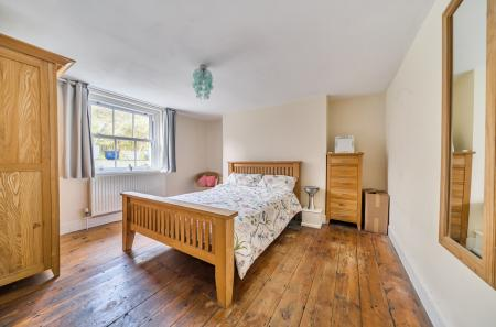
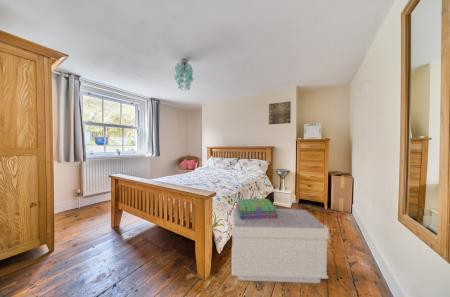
+ stack of books [235,198,278,219]
+ bench [231,208,330,284]
+ wall art [268,100,292,125]
